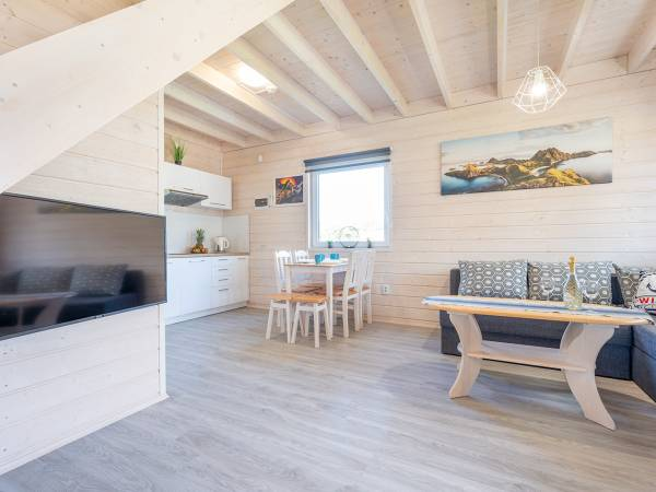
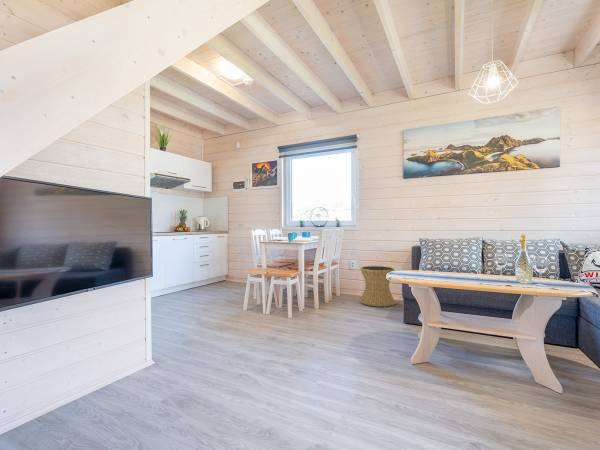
+ side table [359,265,396,308]
